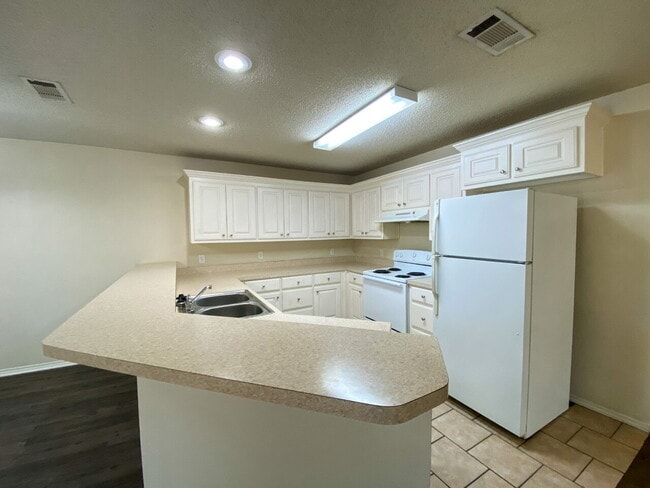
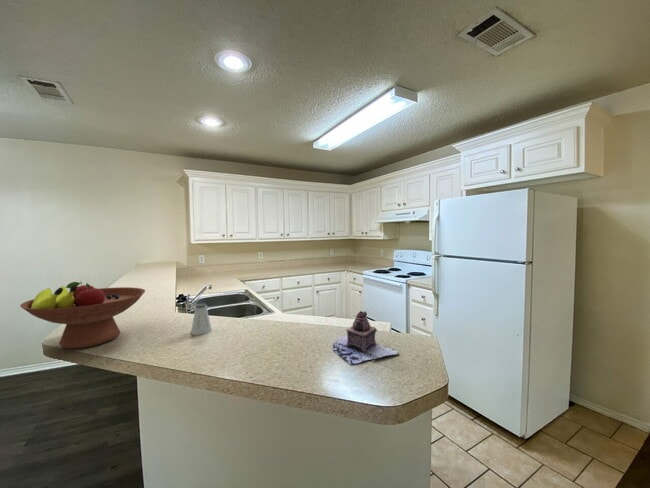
+ saltshaker [190,303,213,336]
+ fruit bowl [19,281,146,350]
+ teapot [332,310,399,367]
